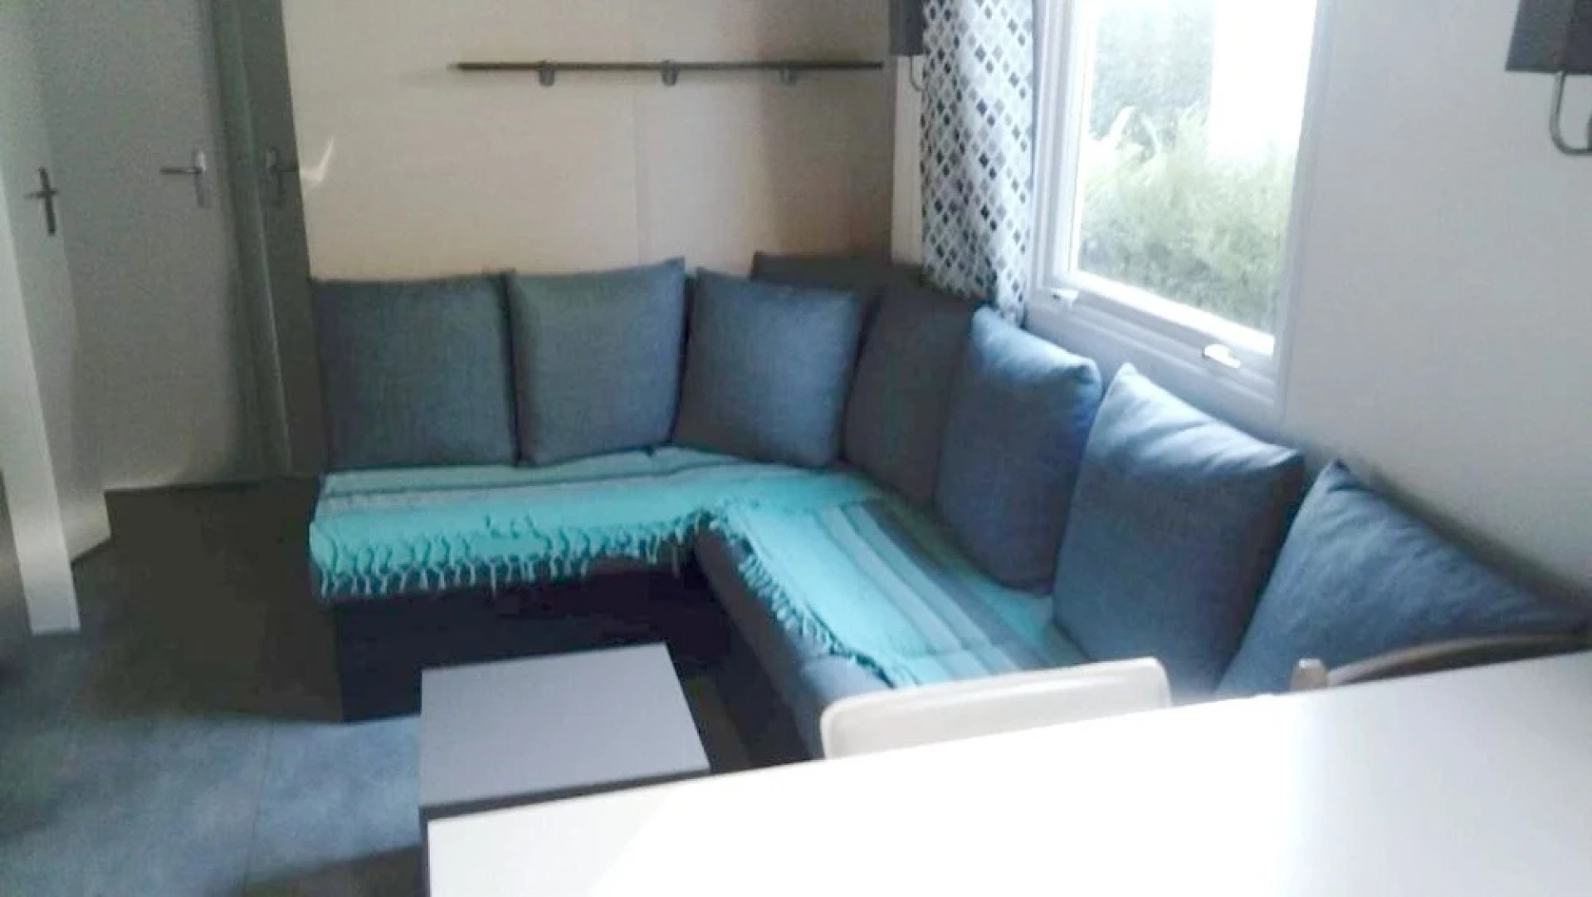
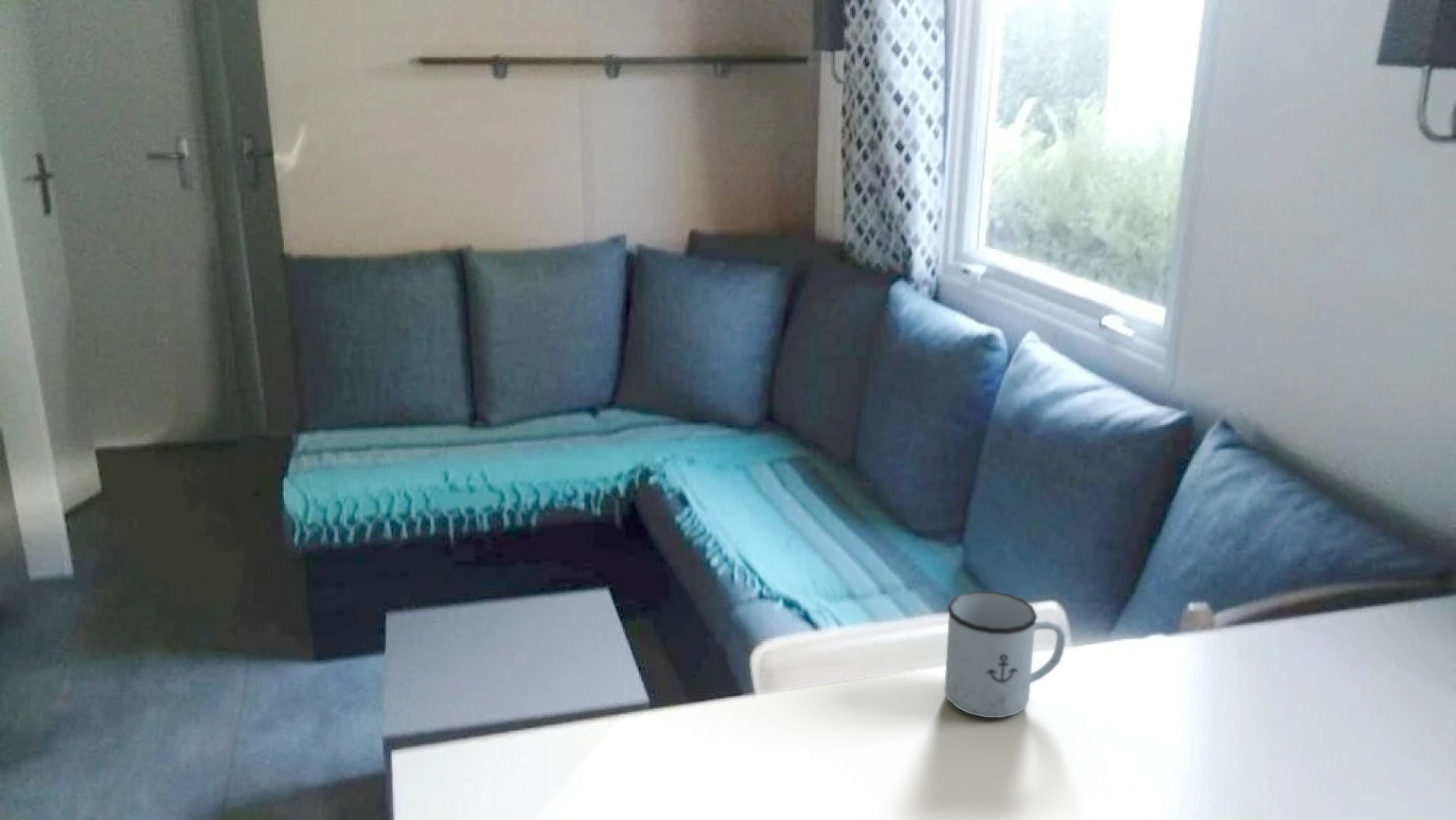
+ mug [944,590,1066,718]
